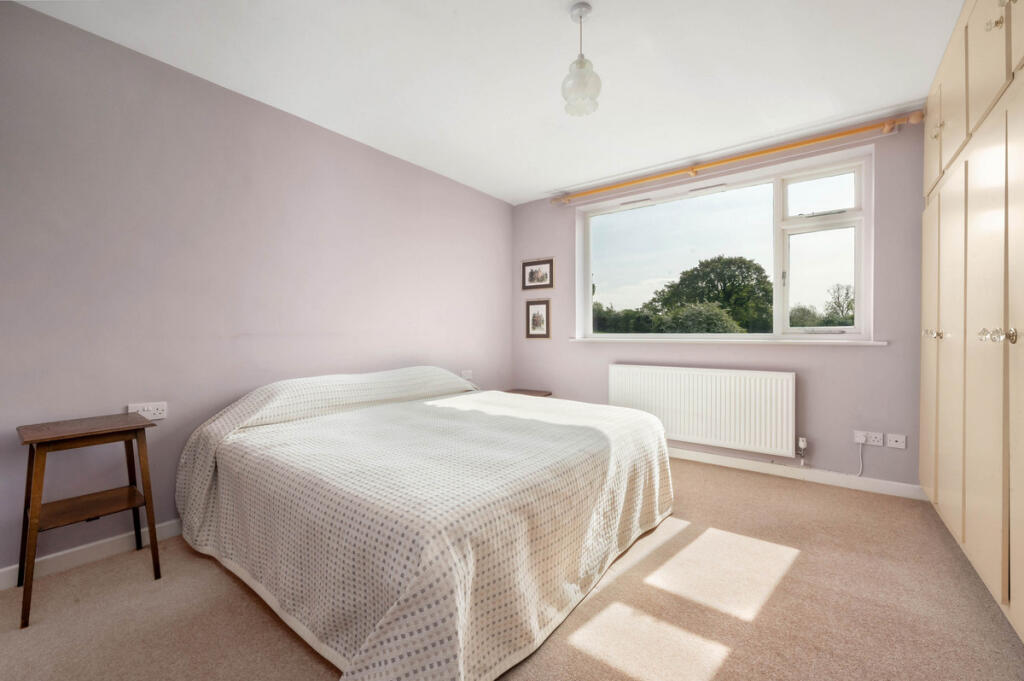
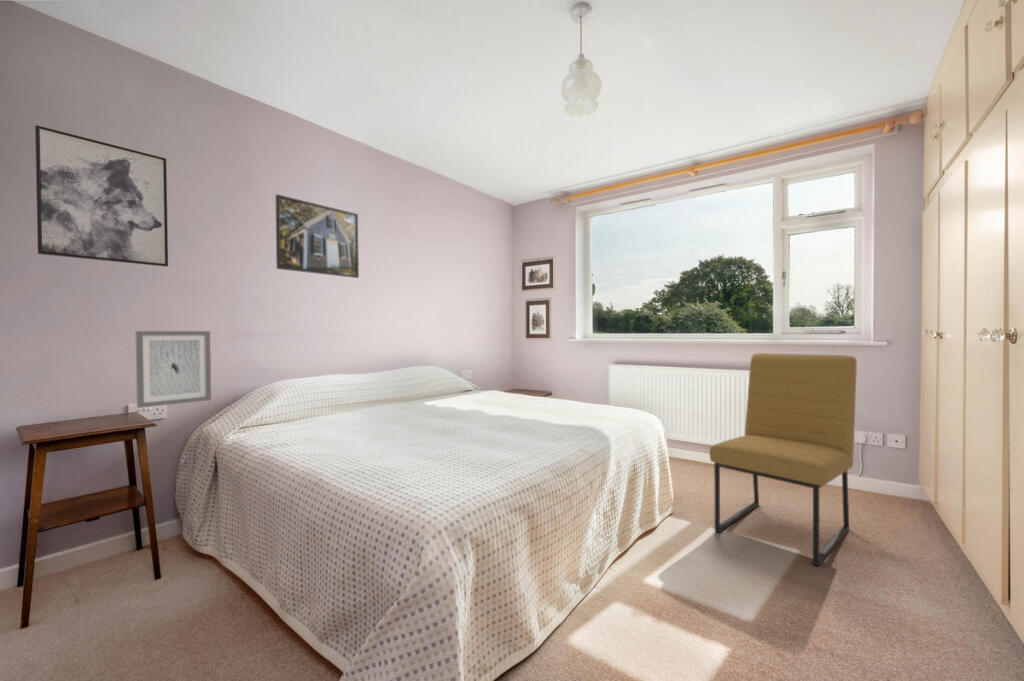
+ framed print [275,193,360,279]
+ wall art [135,330,212,409]
+ chair [709,352,858,567]
+ wall art [34,124,169,268]
